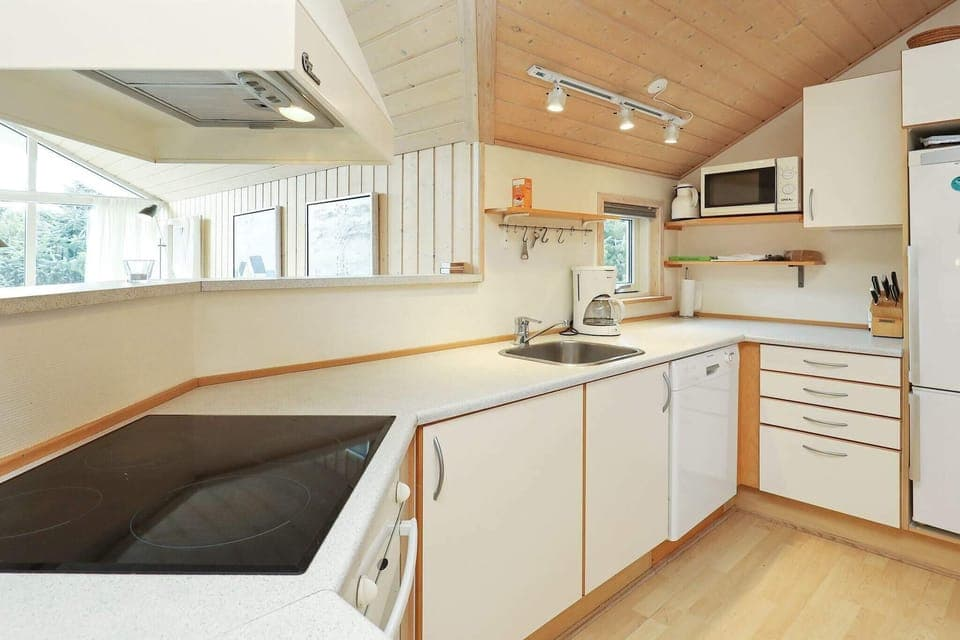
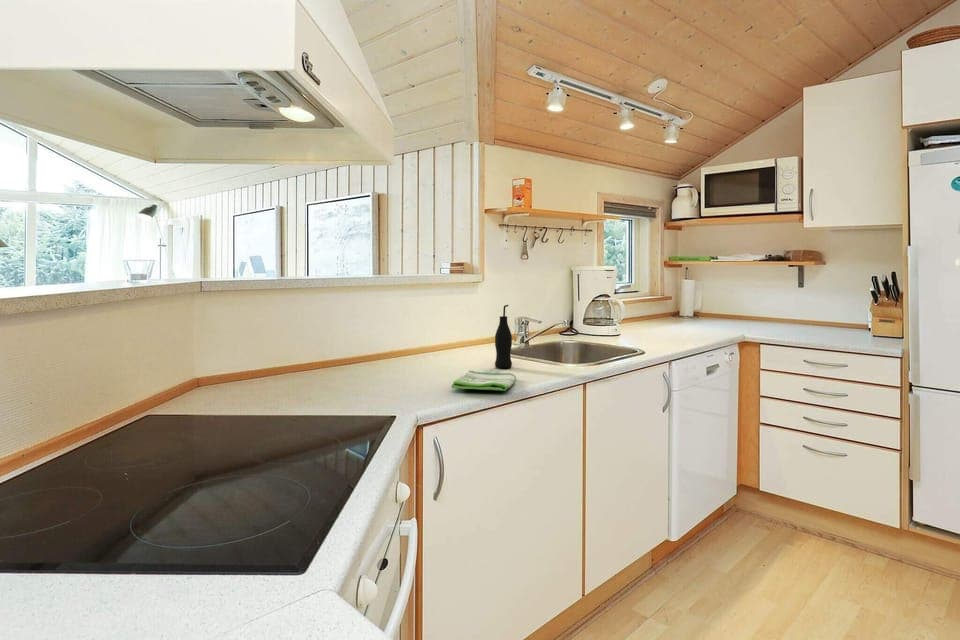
+ dish towel [451,370,517,392]
+ bottle [494,304,513,369]
